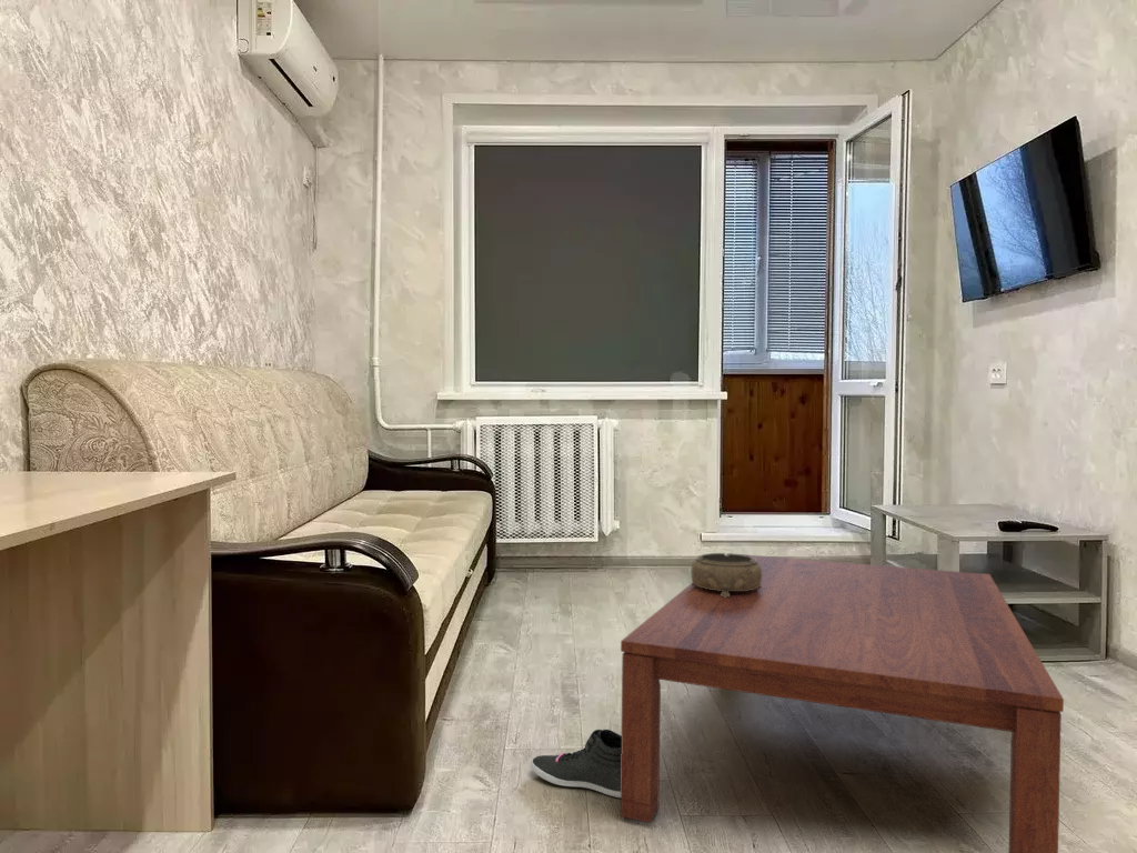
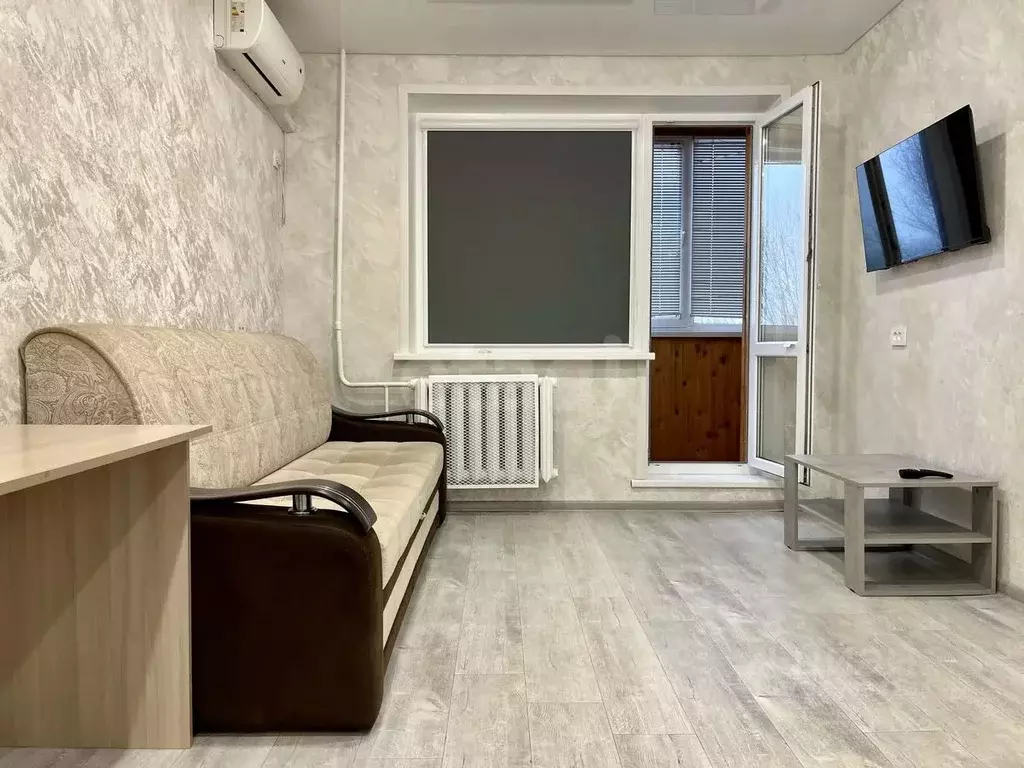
- sneaker [530,729,622,799]
- coffee table [620,552,1065,853]
- decorative bowl [690,552,762,598]
